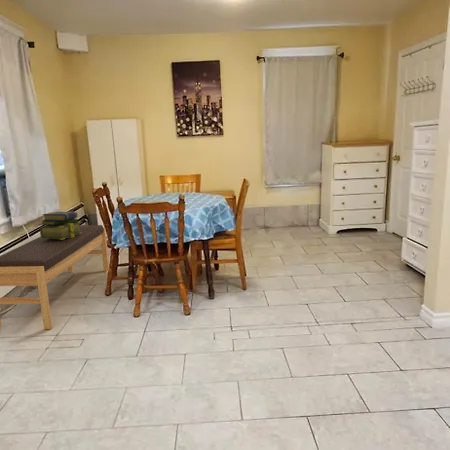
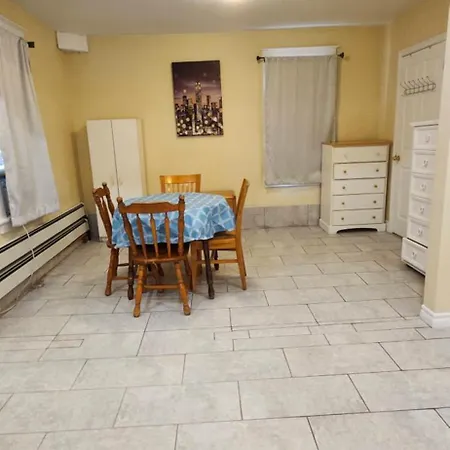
- stack of books [39,211,81,240]
- bench [0,224,110,330]
